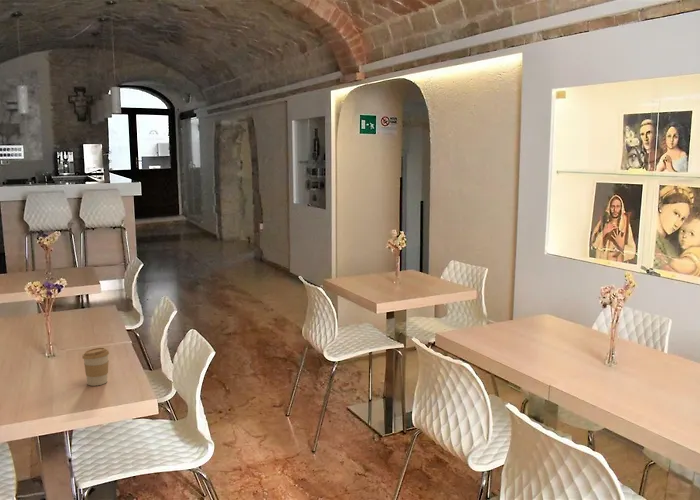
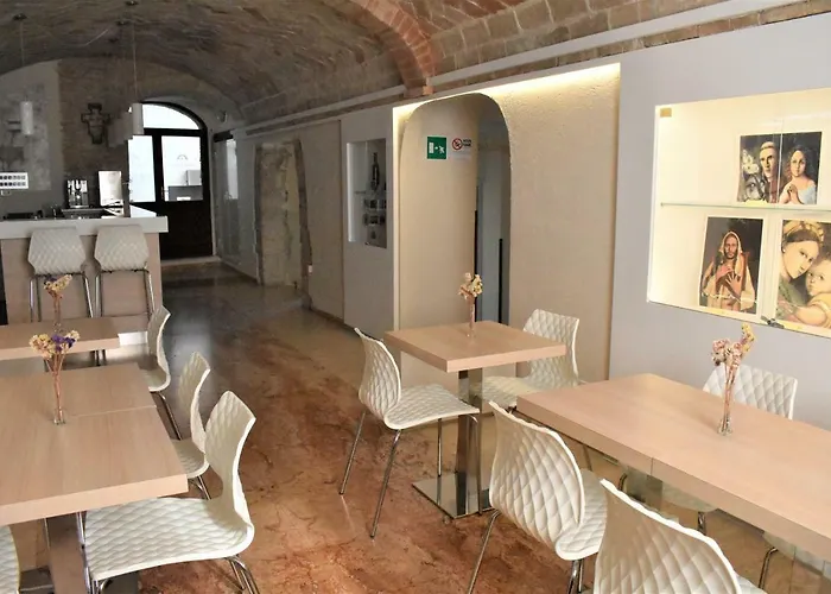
- coffee cup [81,347,110,387]
